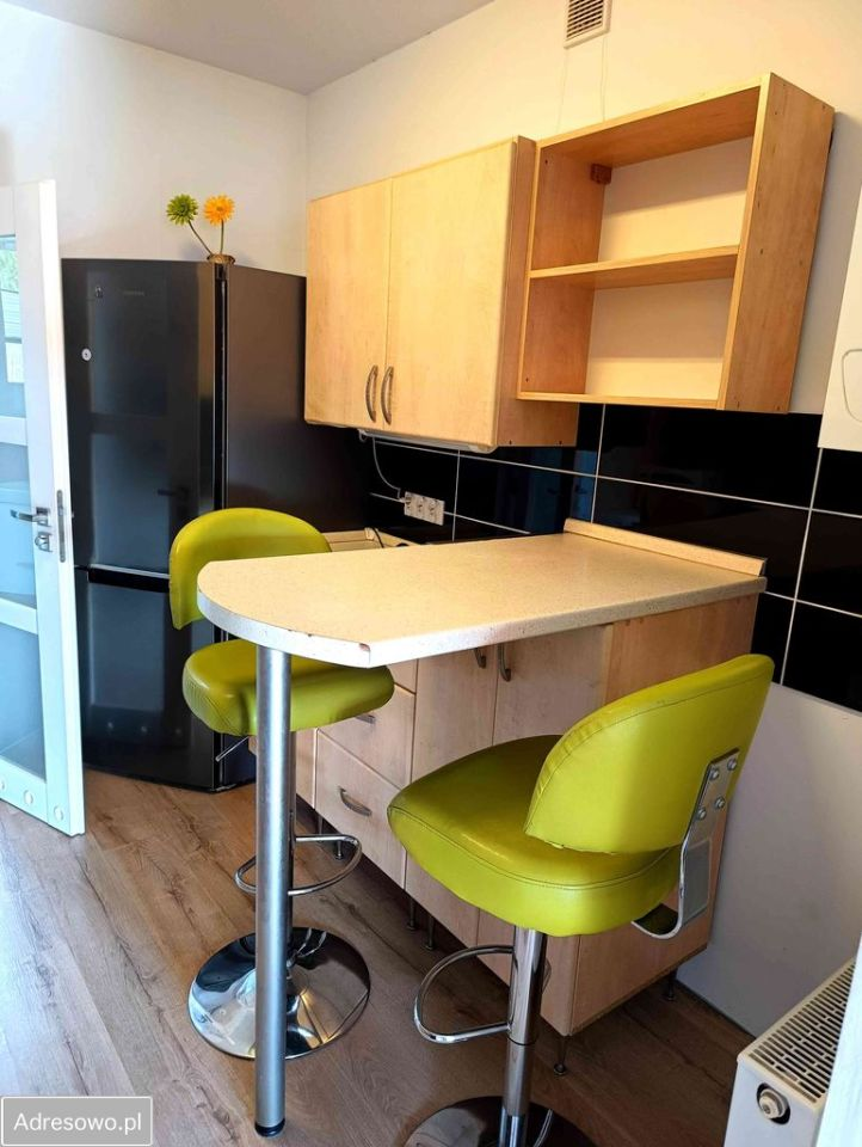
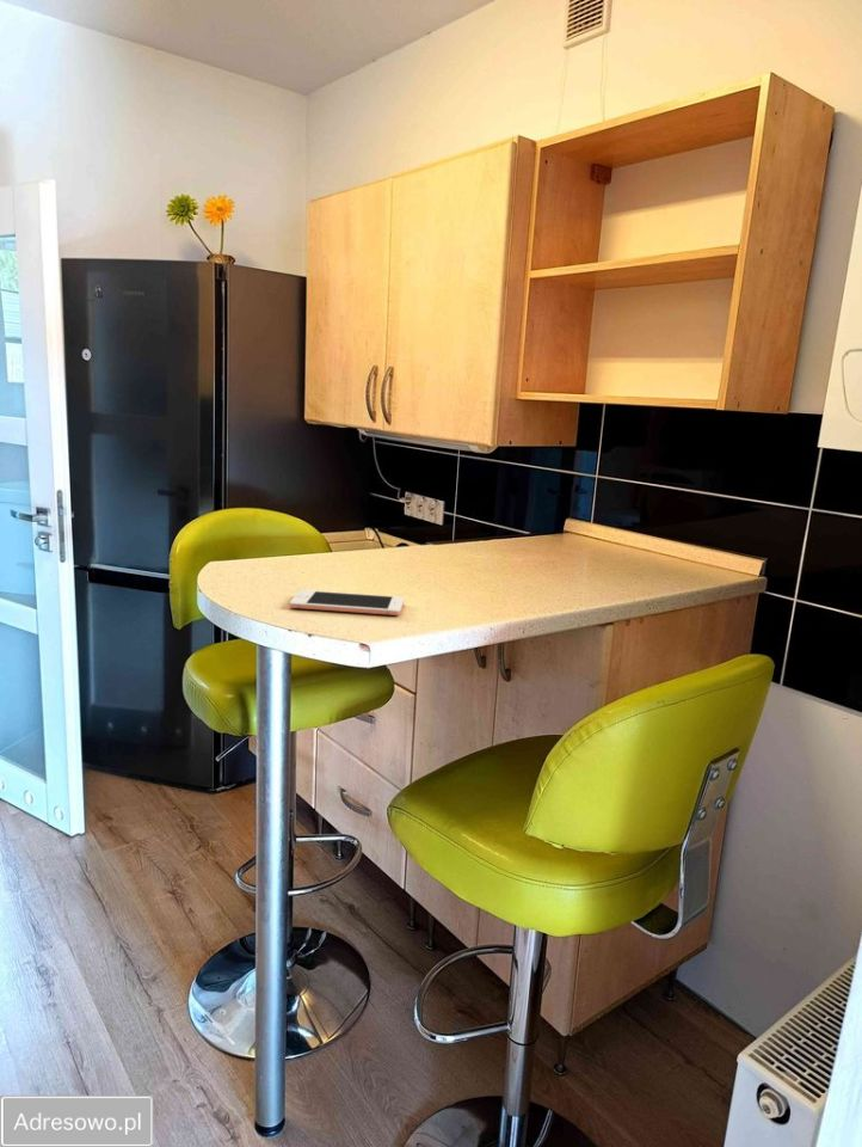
+ cell phone [288,589,405,617]
